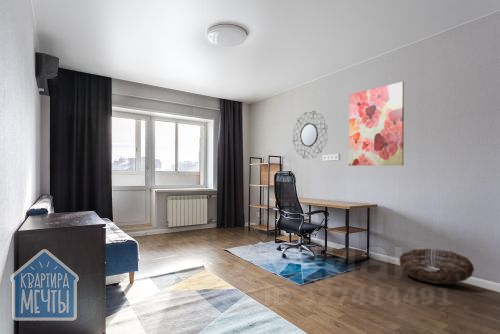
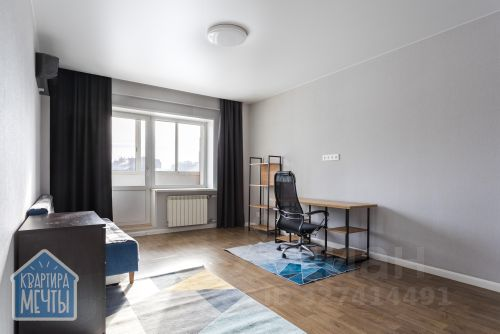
- wall art [348,81,405,167]
- basket [398,248,475,285]
- home mirror [292,110,328,159]
